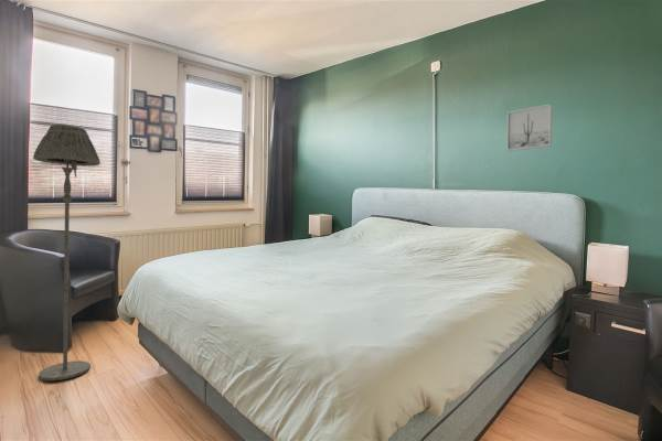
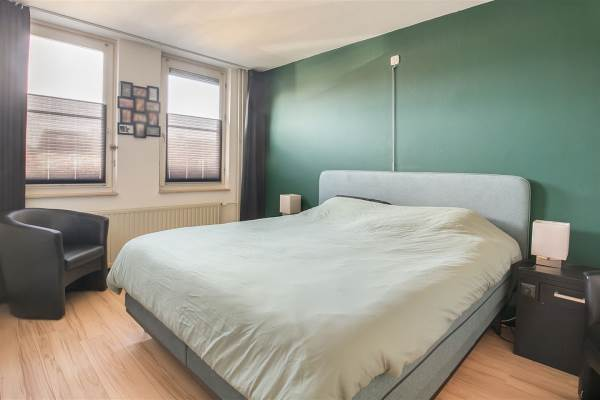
- wall art [505,103,553,152]
- floor lamp [32,123,102,381]
